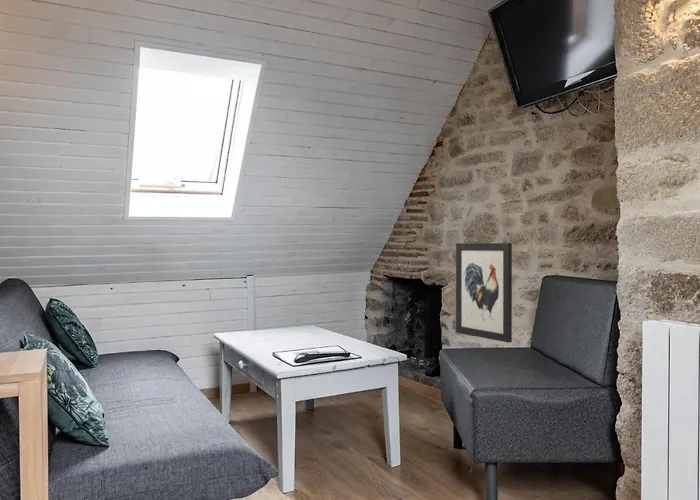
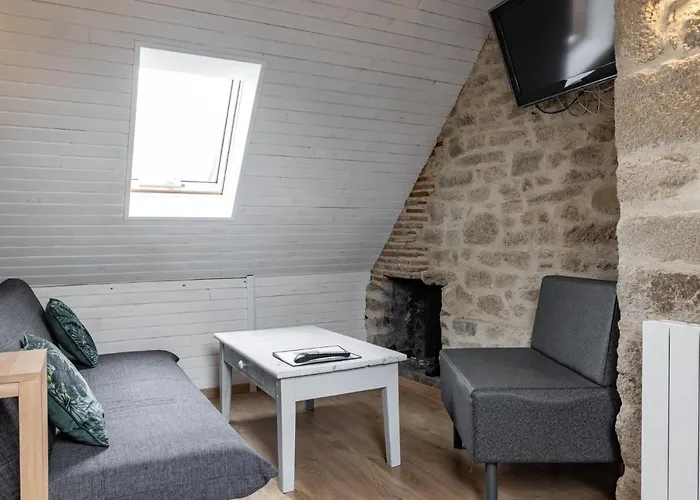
- wall art [455,242,513,344]
